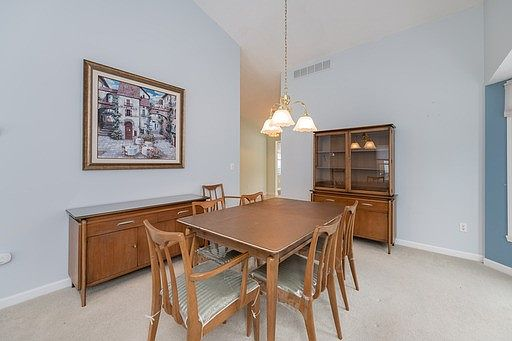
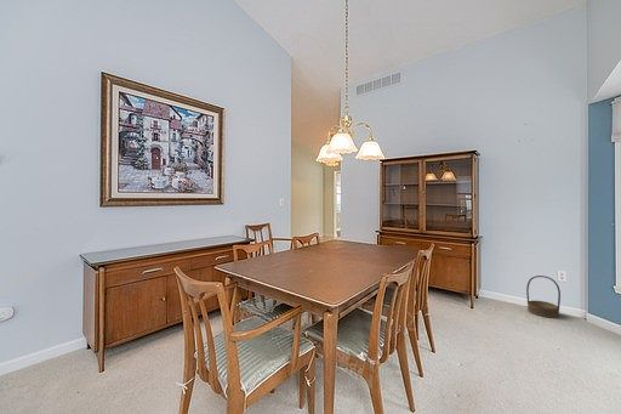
+ basket [525,274,562,318]
